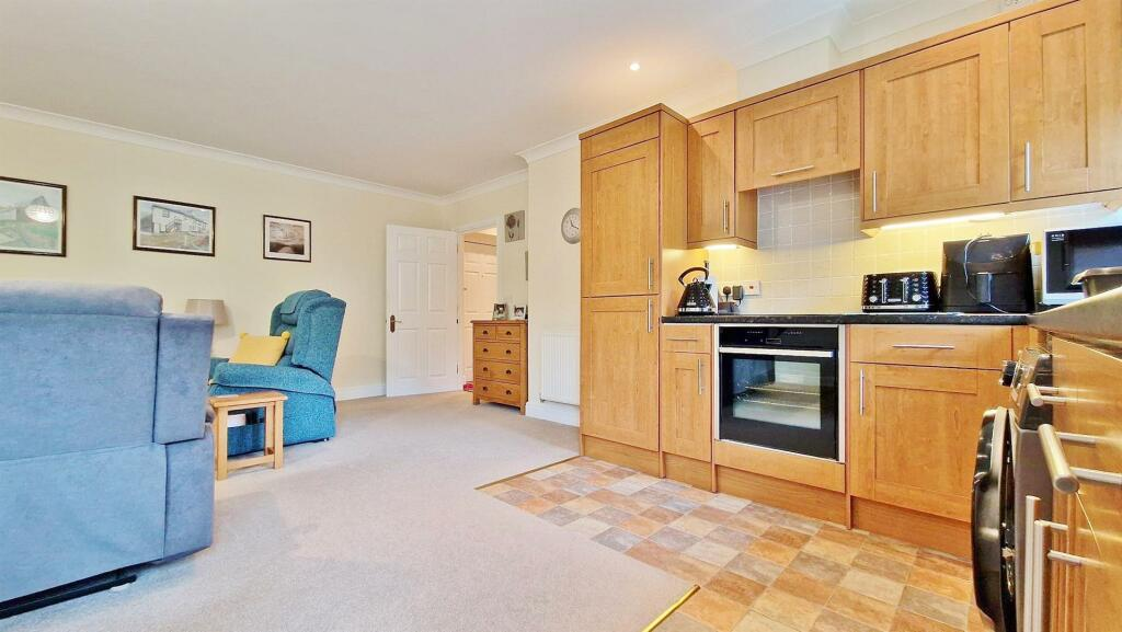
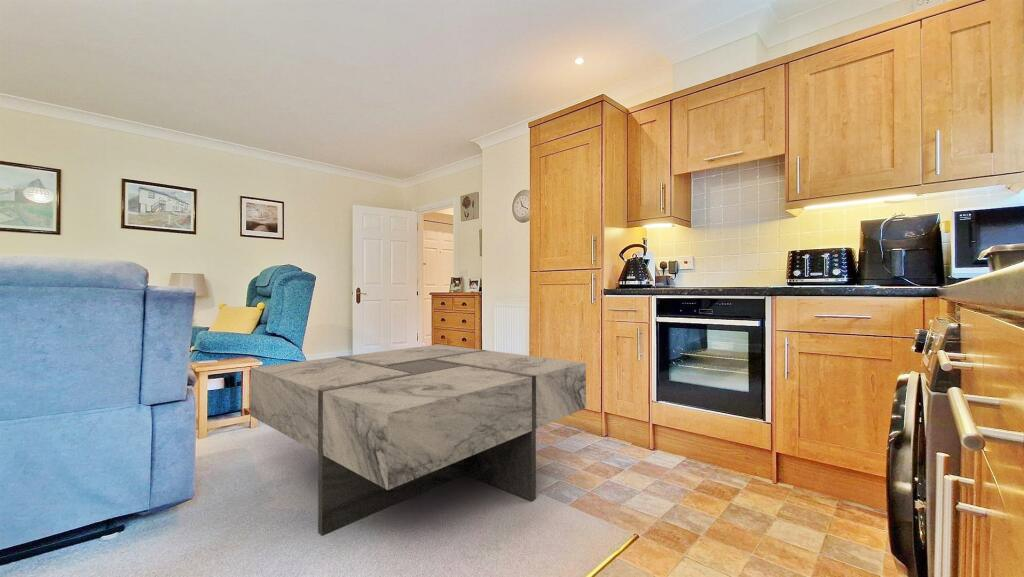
+ coffee table [250,343,587,537]
